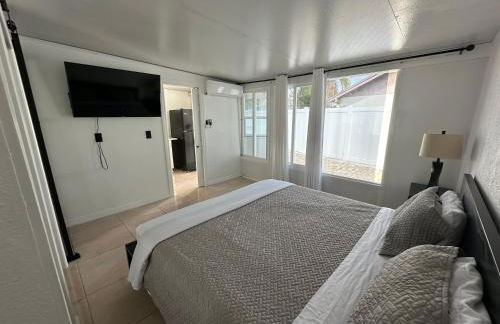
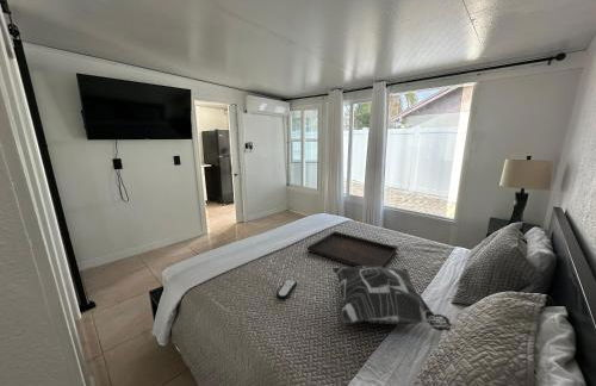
+ remote control [275,279,298,300]
+ decorative pillow [331,266,454,332]
+ serving tray [305,230,399,268]
